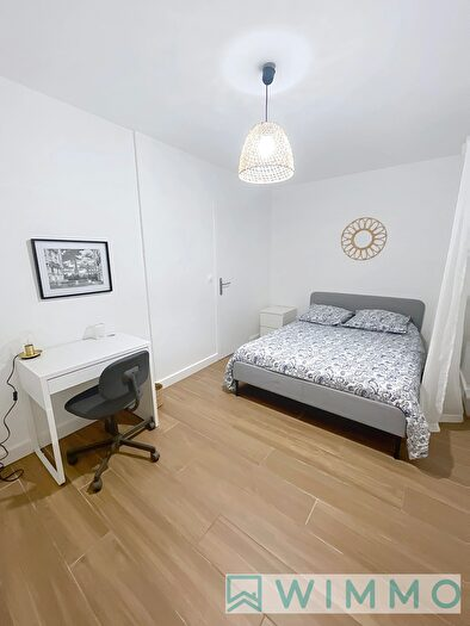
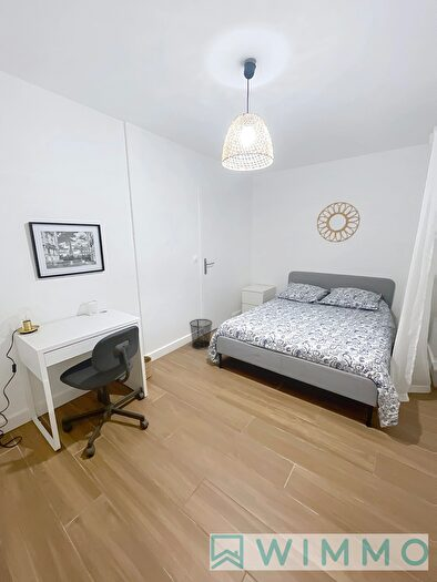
+ waste bin [189,318,213,350]
